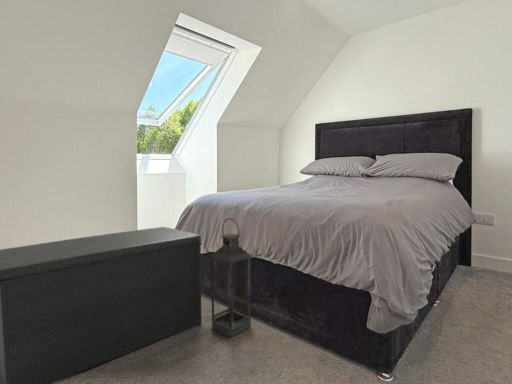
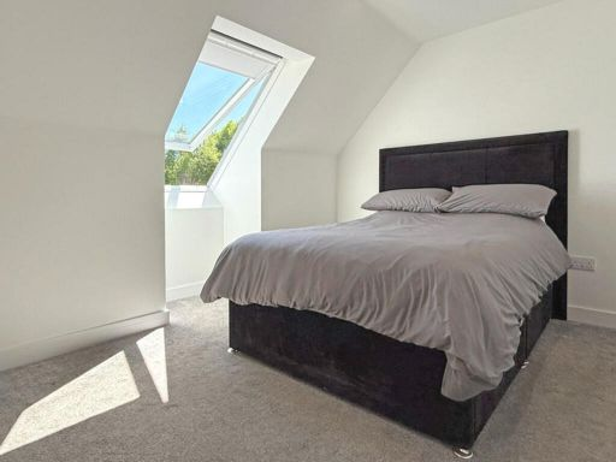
- lantern [210,217,252,338]
- bench [0,226,203,384]
